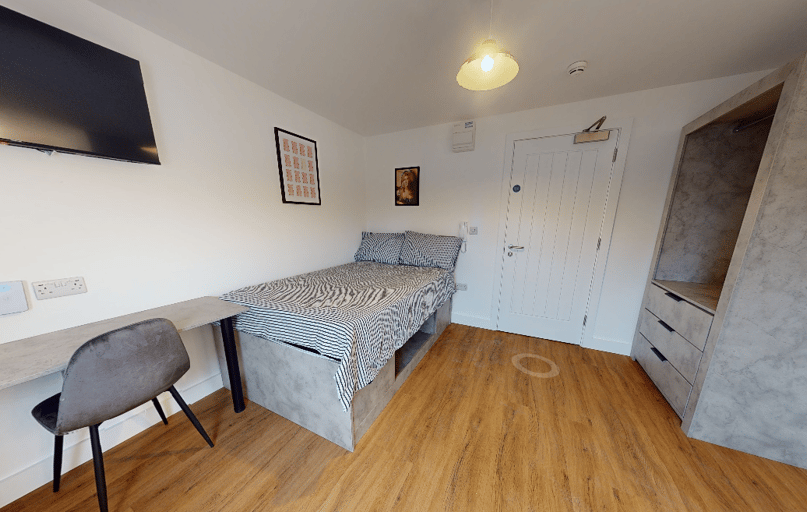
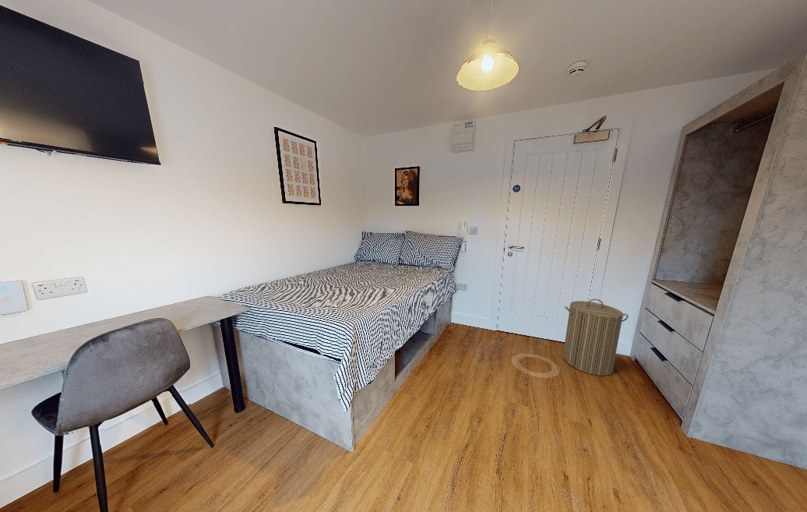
+ laundry hamper [562,298,629,377]
